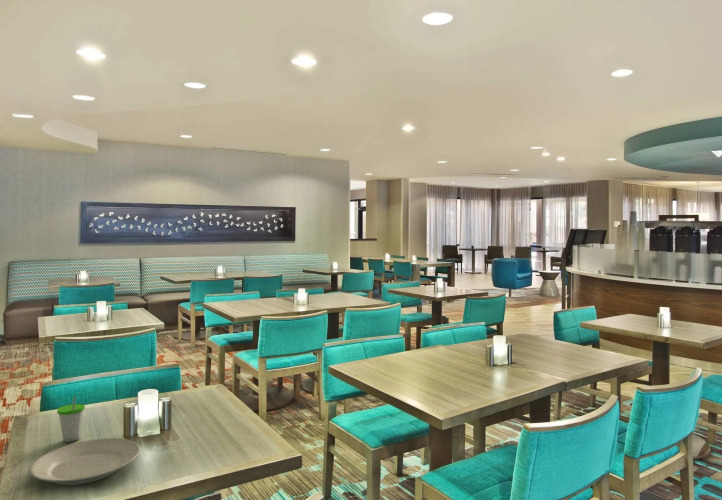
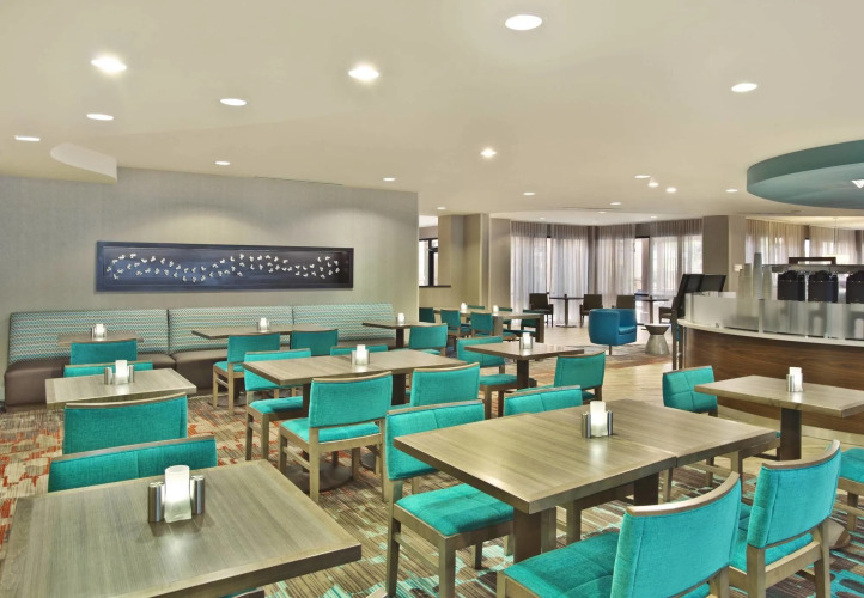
- cup [56,395,86,443]
- plate [29,437,141,486]
